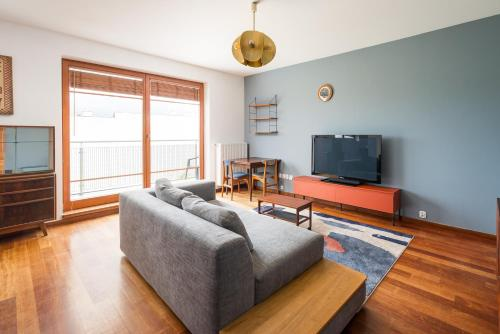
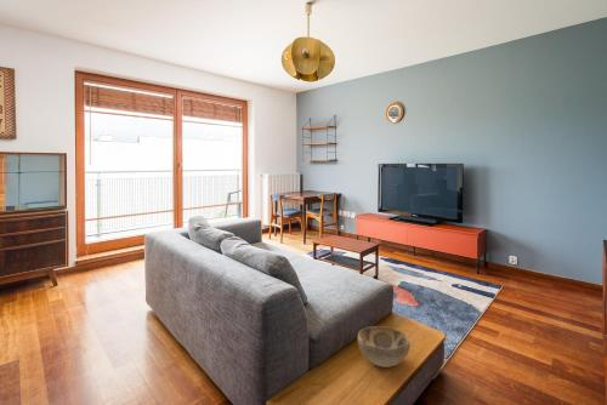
+ decorative bowl [357,325,412,369]
